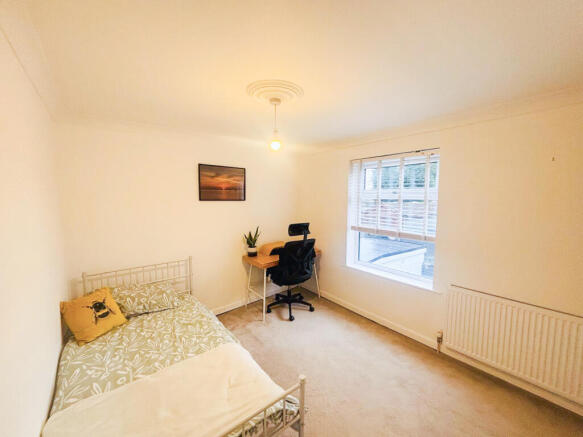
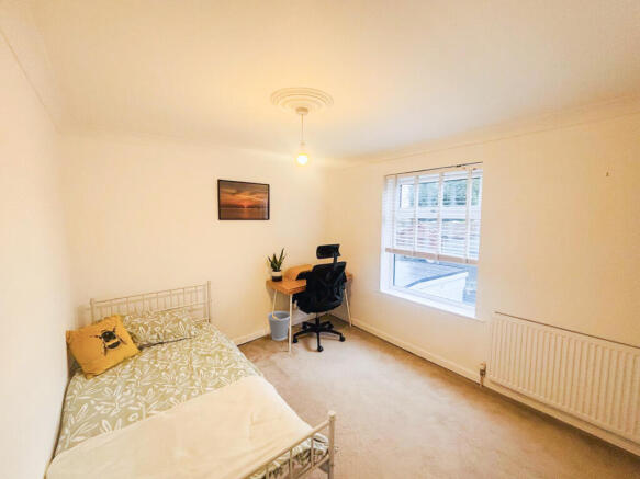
+ wastebasket [267,310,291,342]
